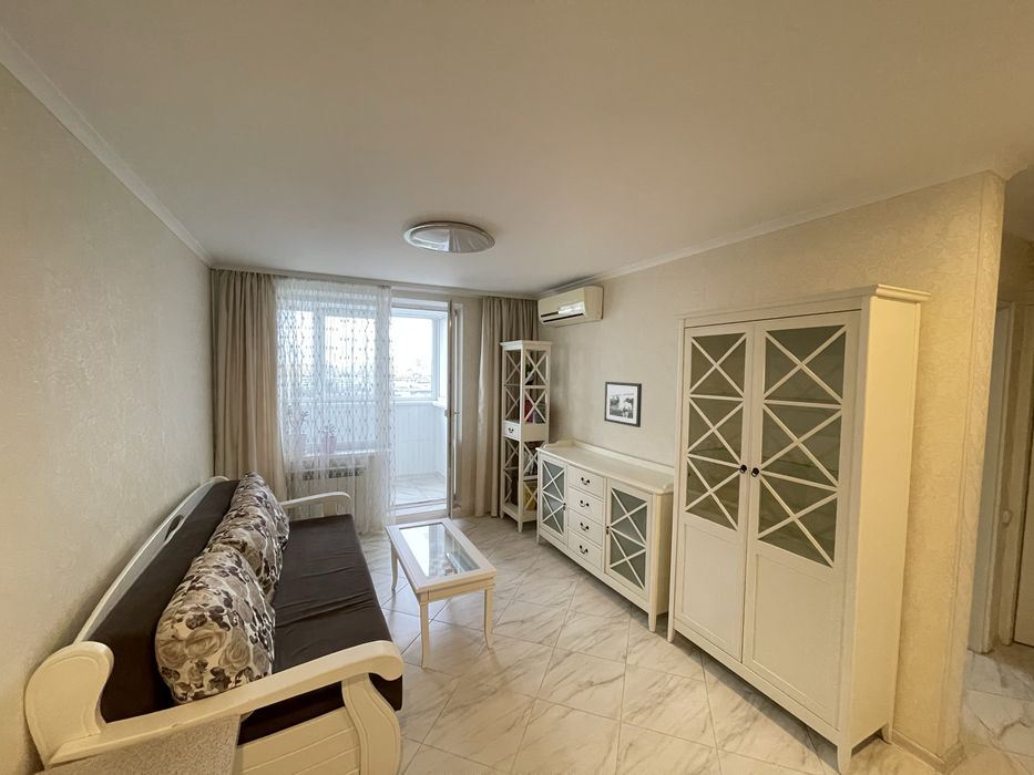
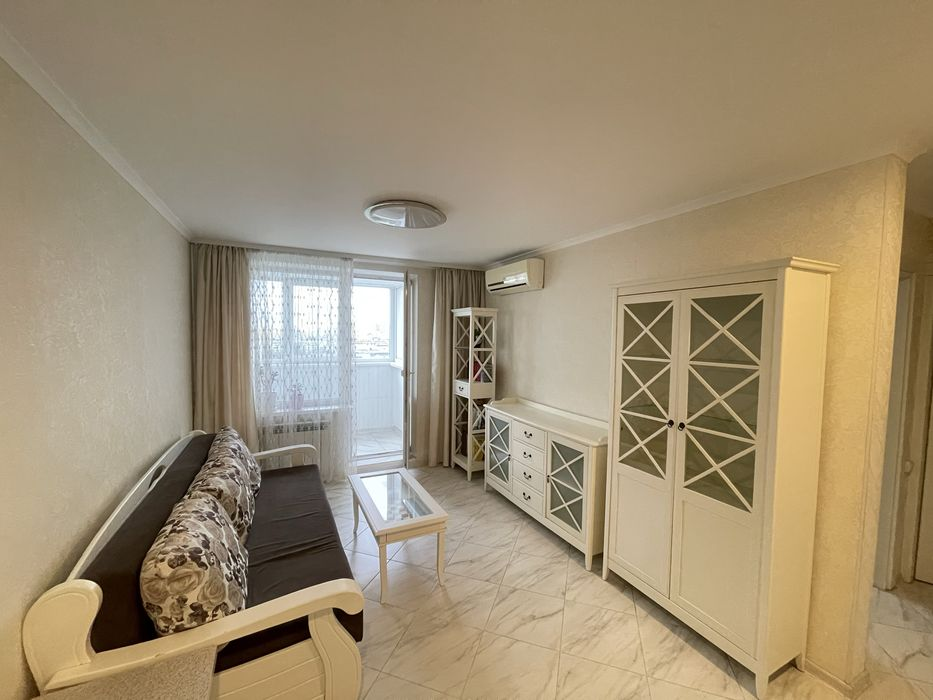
- picture frame [603,381,643,428]
